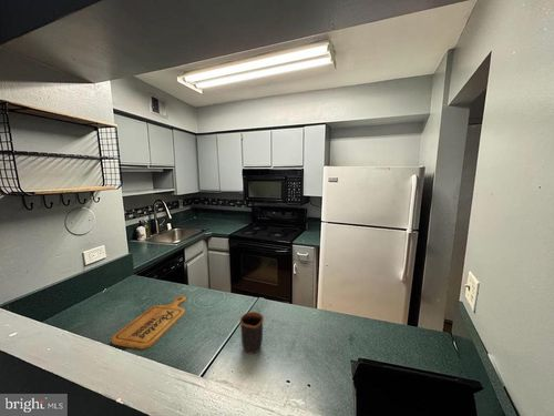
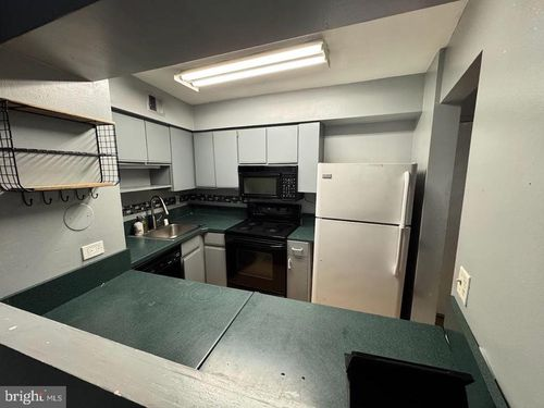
- mug [239,311,265,355]
- cutting board [111,295,187,351]
